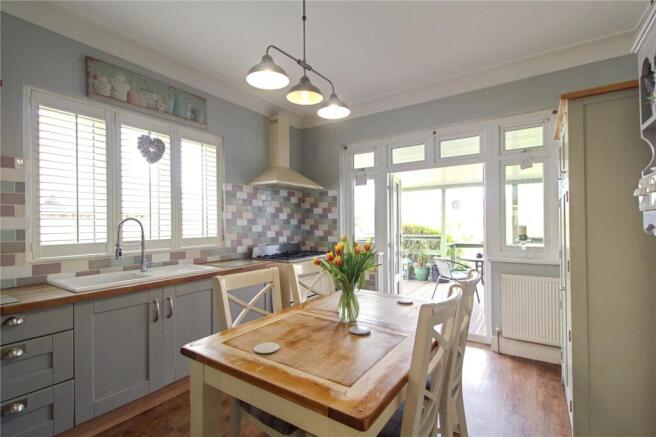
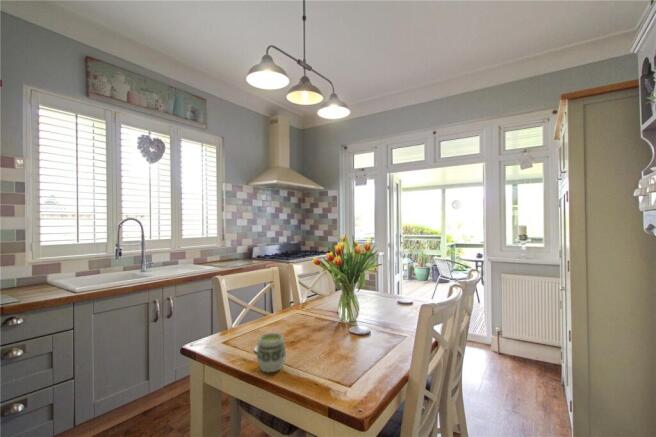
+ cup [255,332,287,374]
